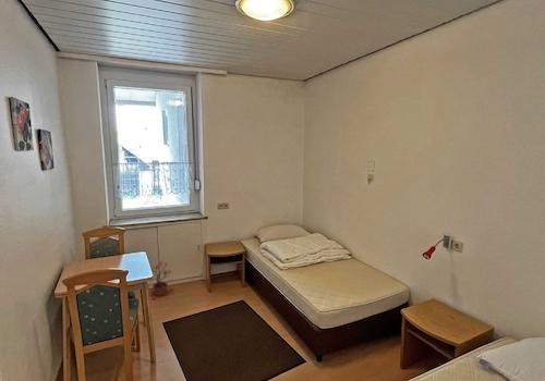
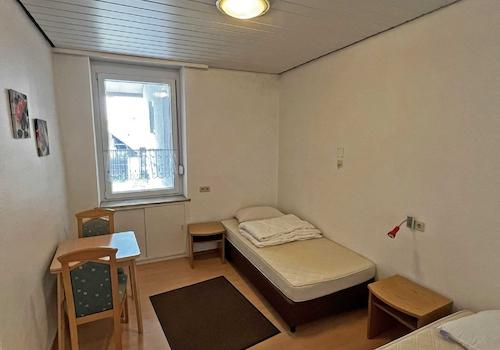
- potted plant [149,260,174,300]
